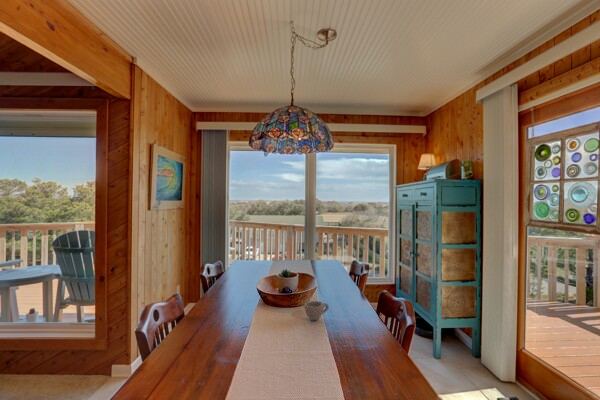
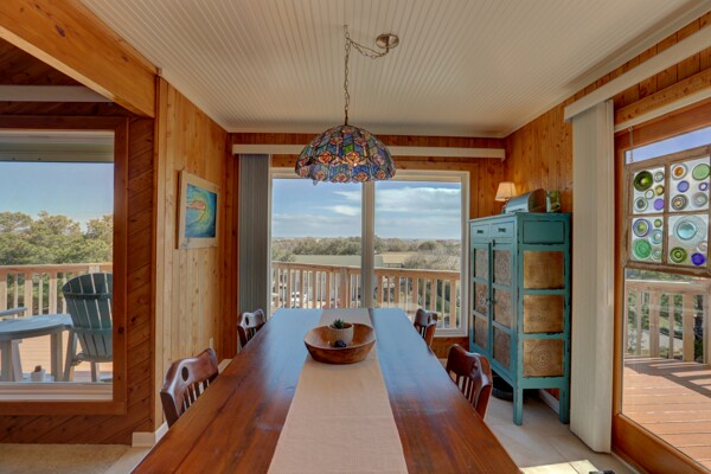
- cup [303,300,330,321]
